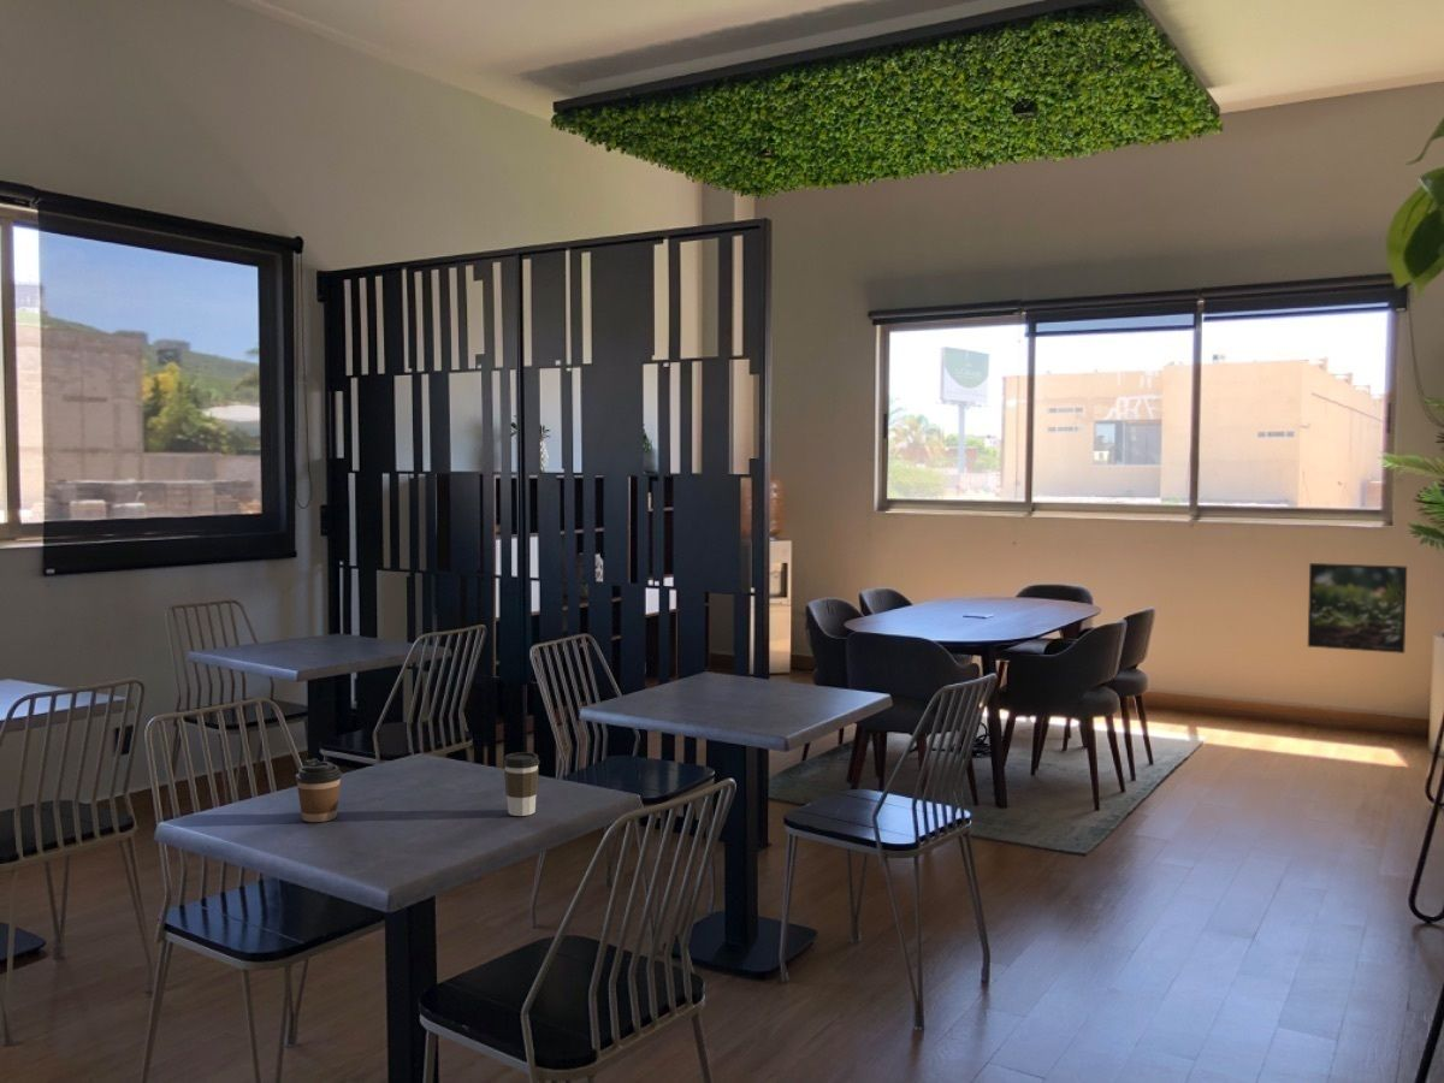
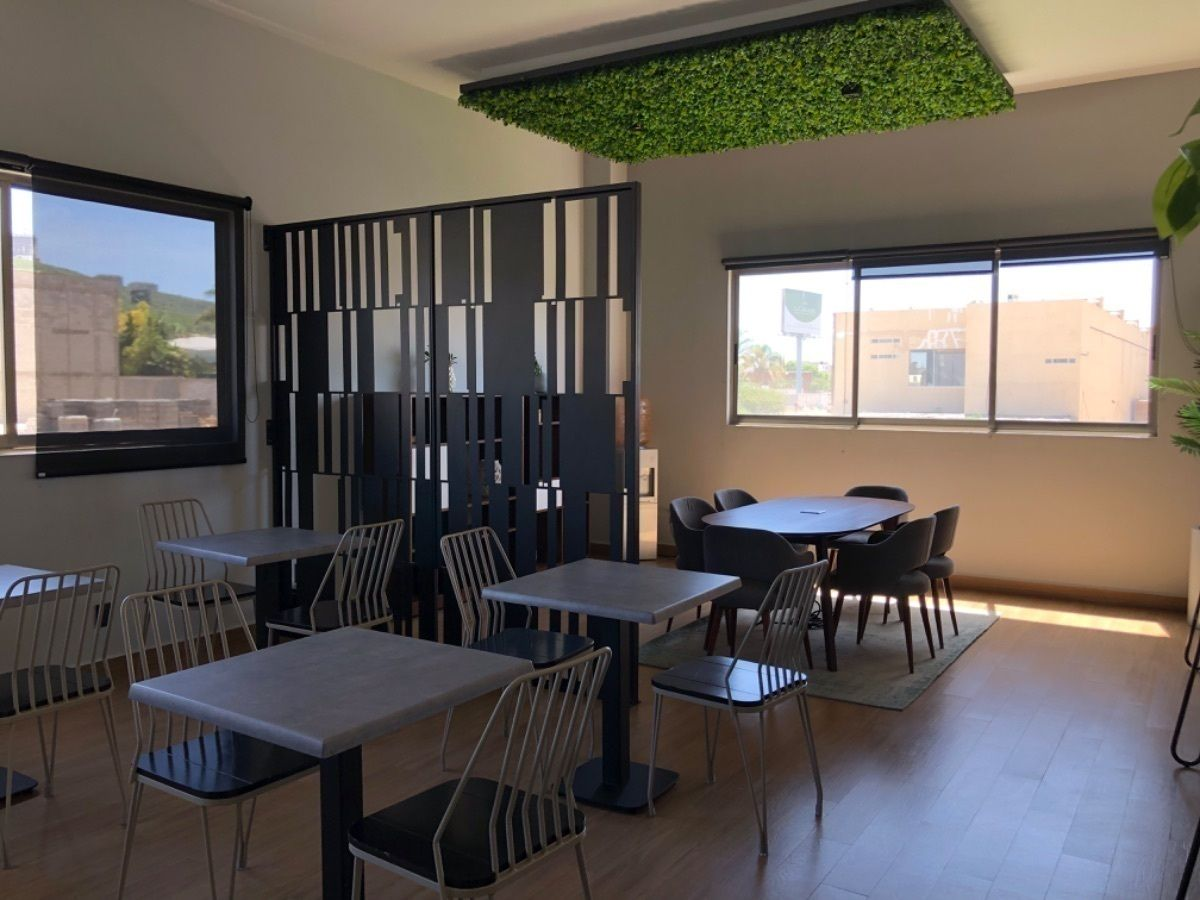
- coffee cup [295,757,343,823]
- coffee cup [502,751,540,817]
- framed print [1307,562,1408,655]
